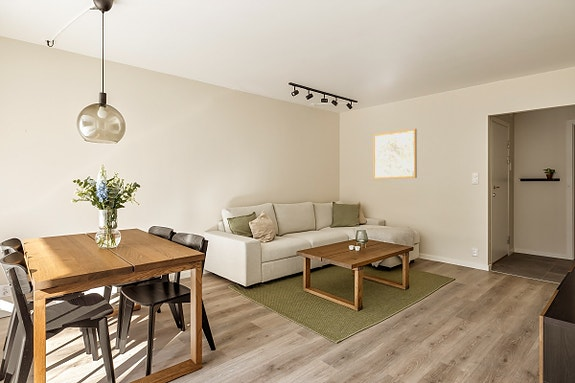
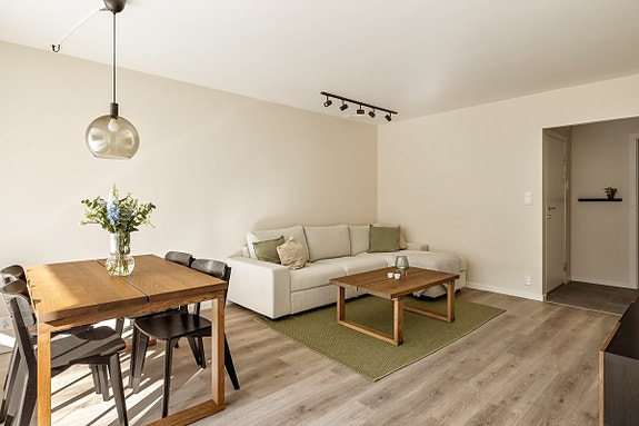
- wall art [372,128,418,180]
